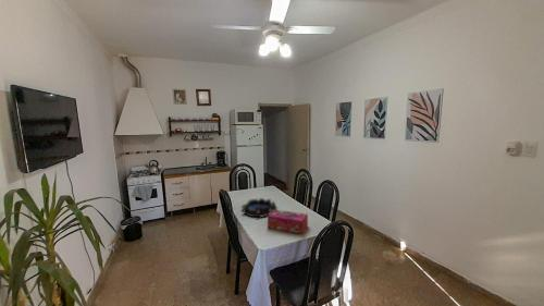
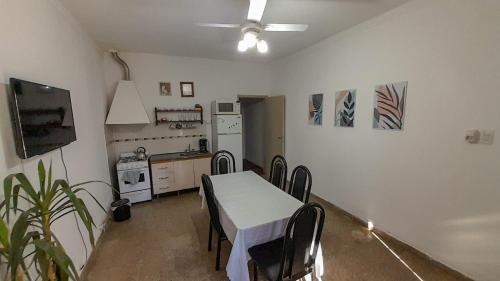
- decorative bowl [240,197,279,218]
- tissue box [267,209,309,235]
